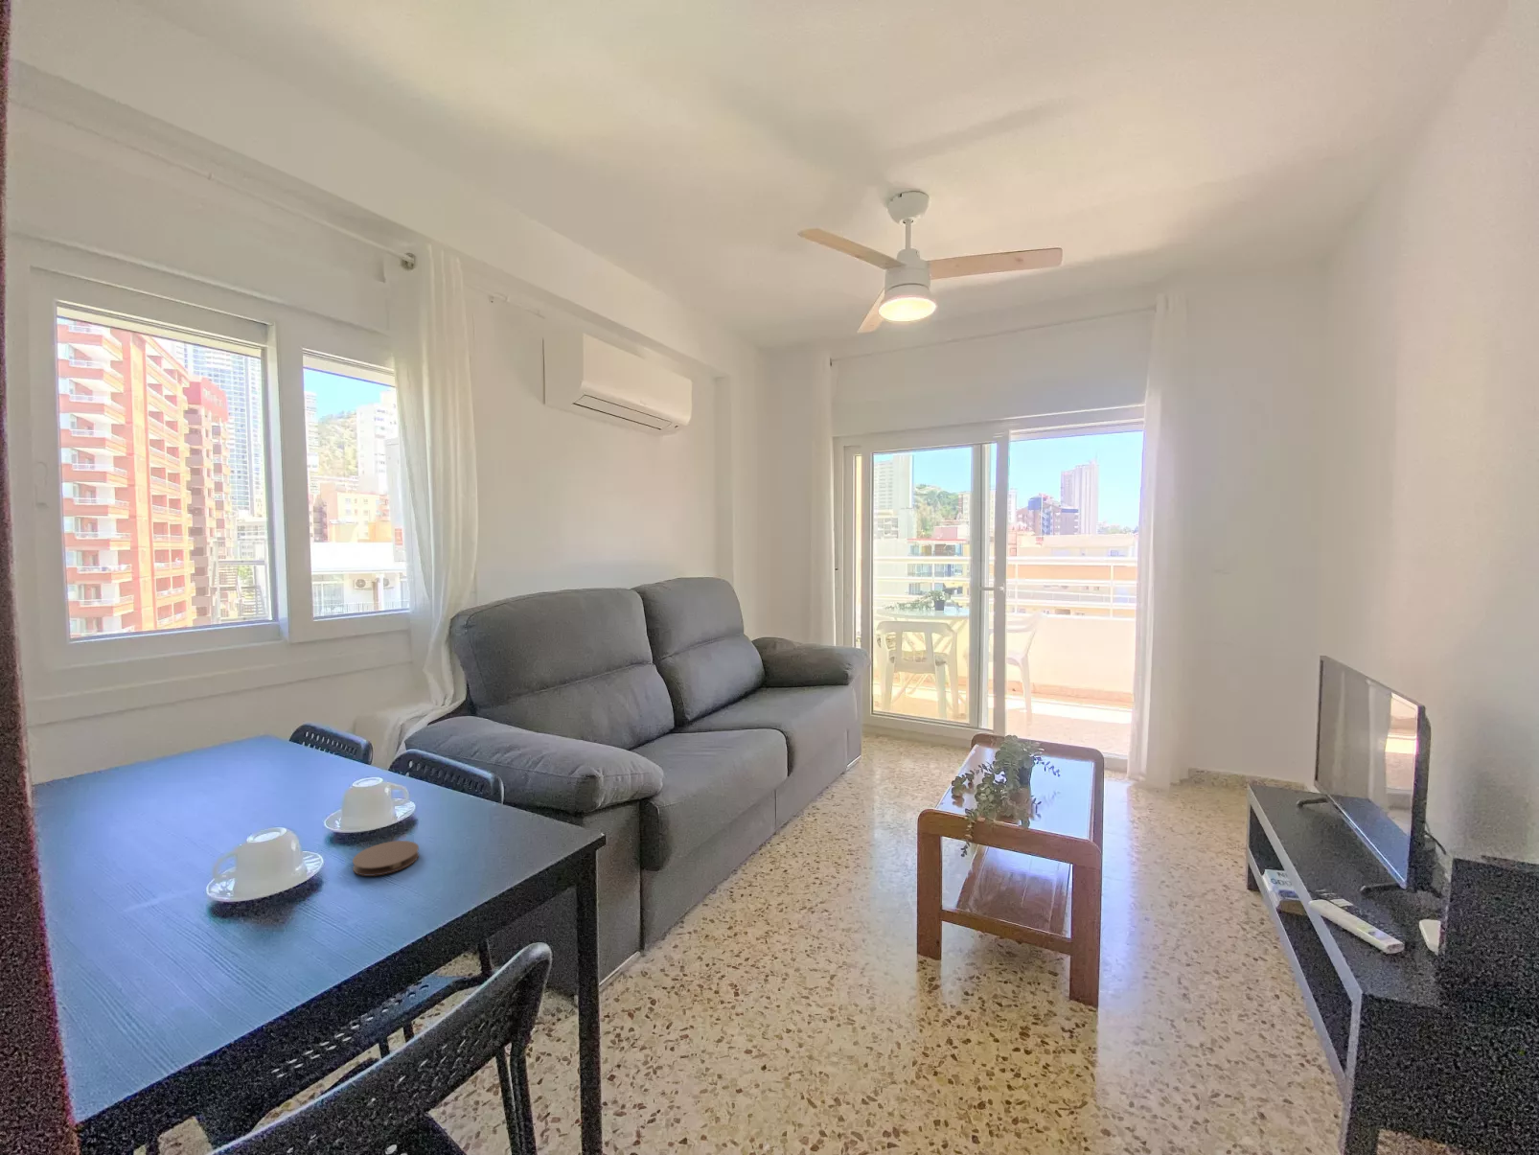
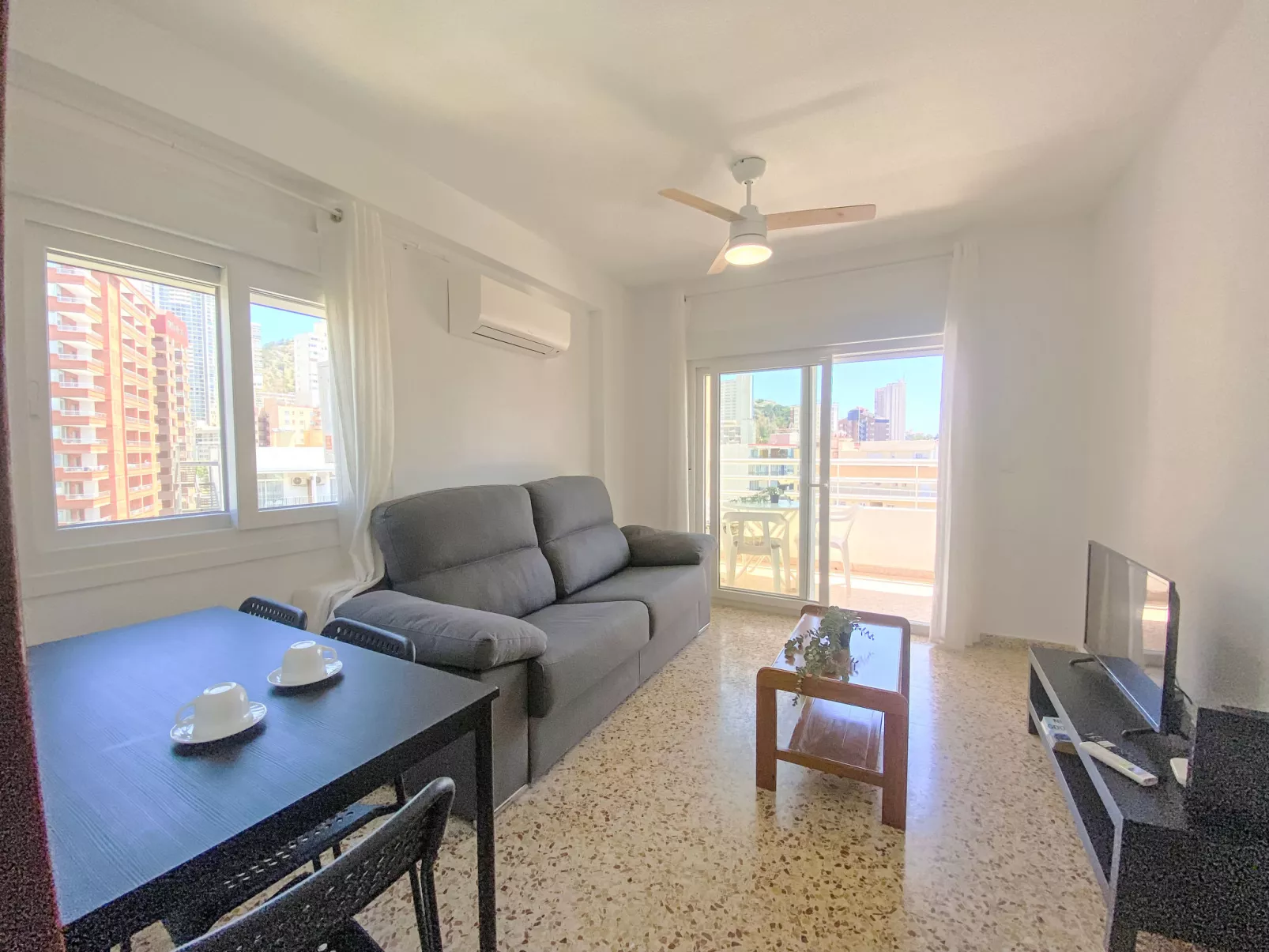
- coaster [352,840,420,877]
